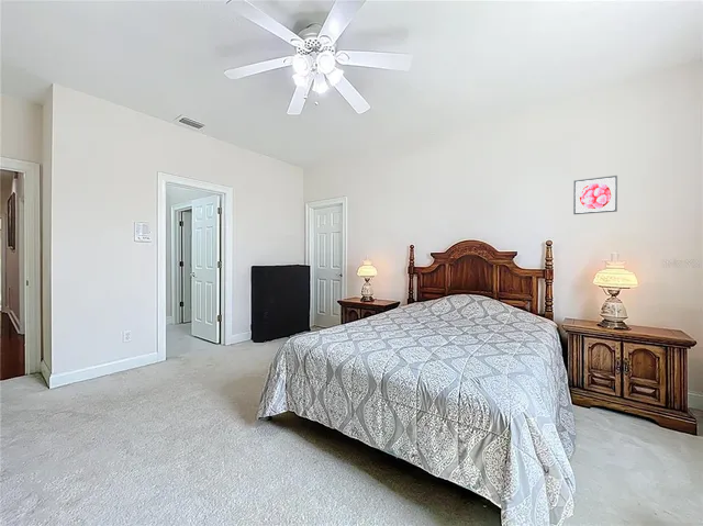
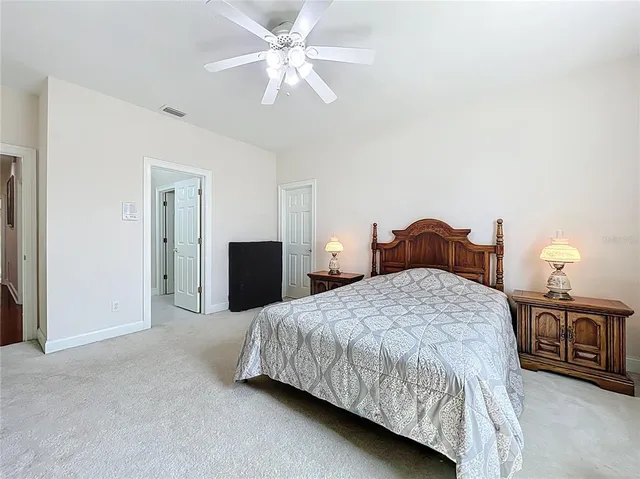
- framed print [572,175,618,215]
